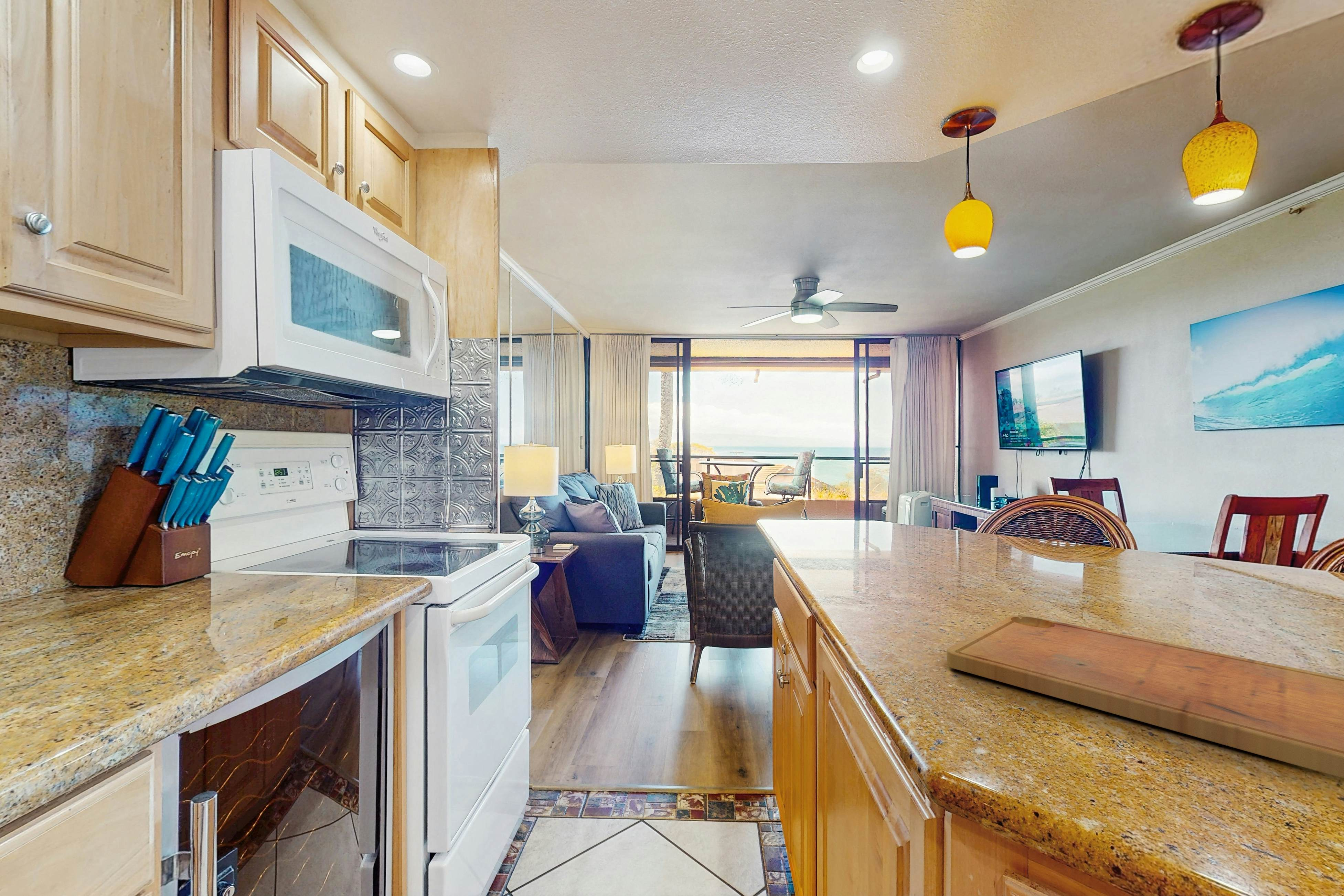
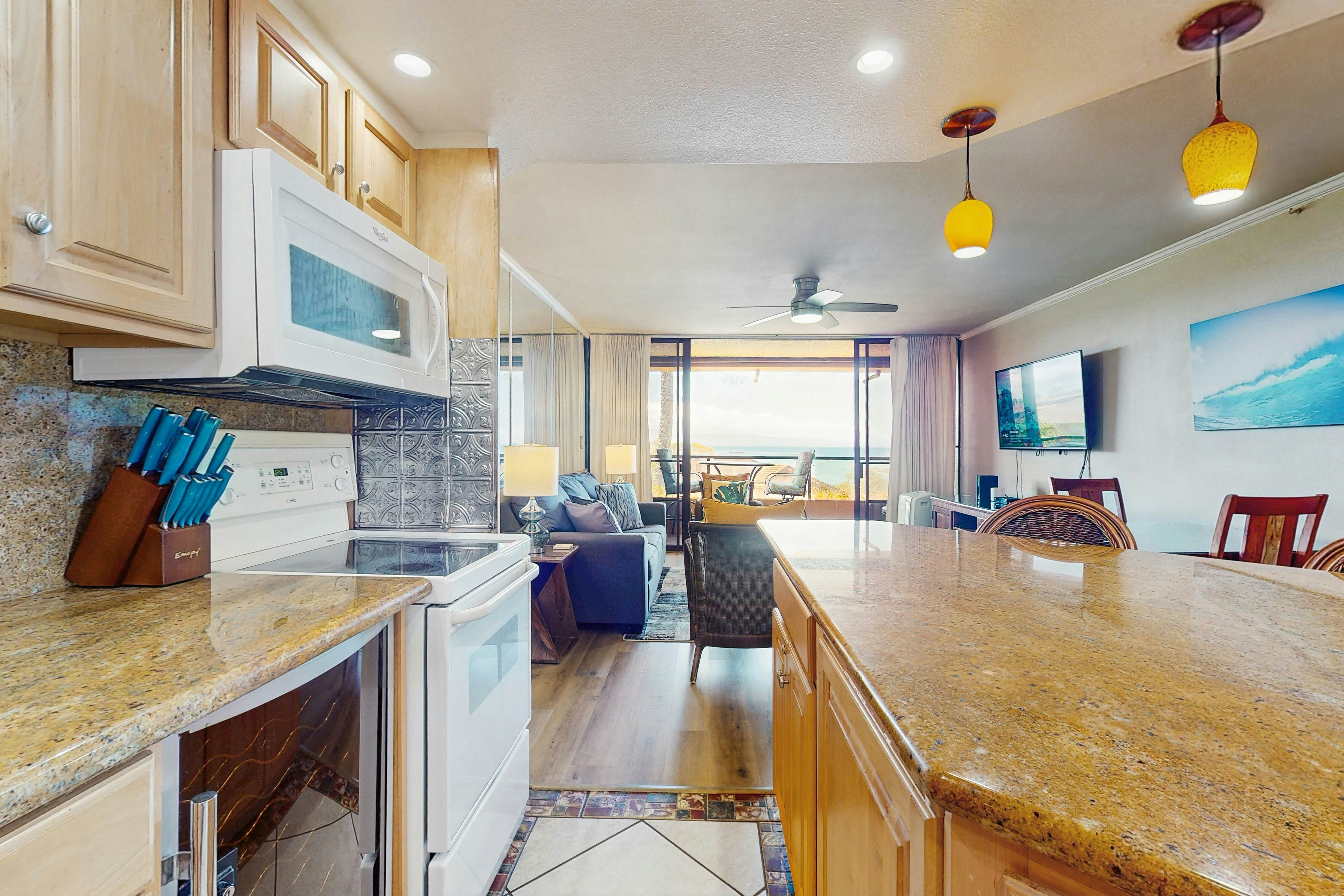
- cutting board [946,614,1344,779]
